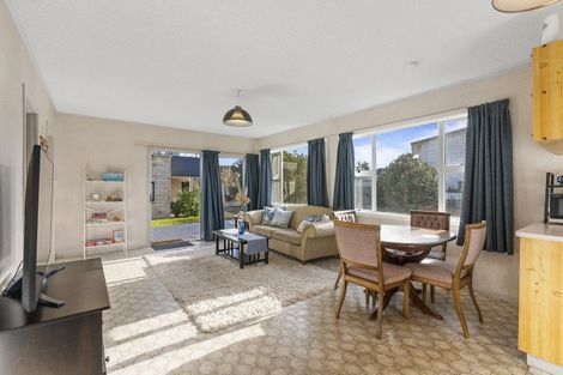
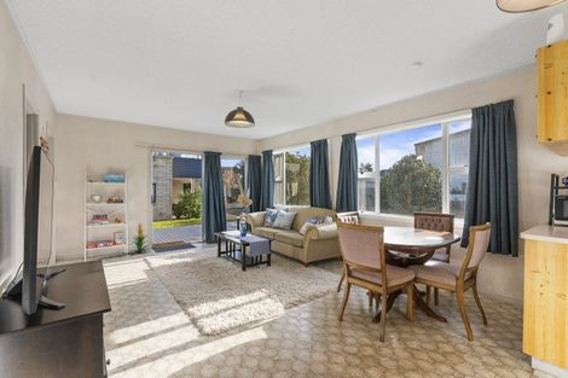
+ indoor plant [128,220,151,255]
